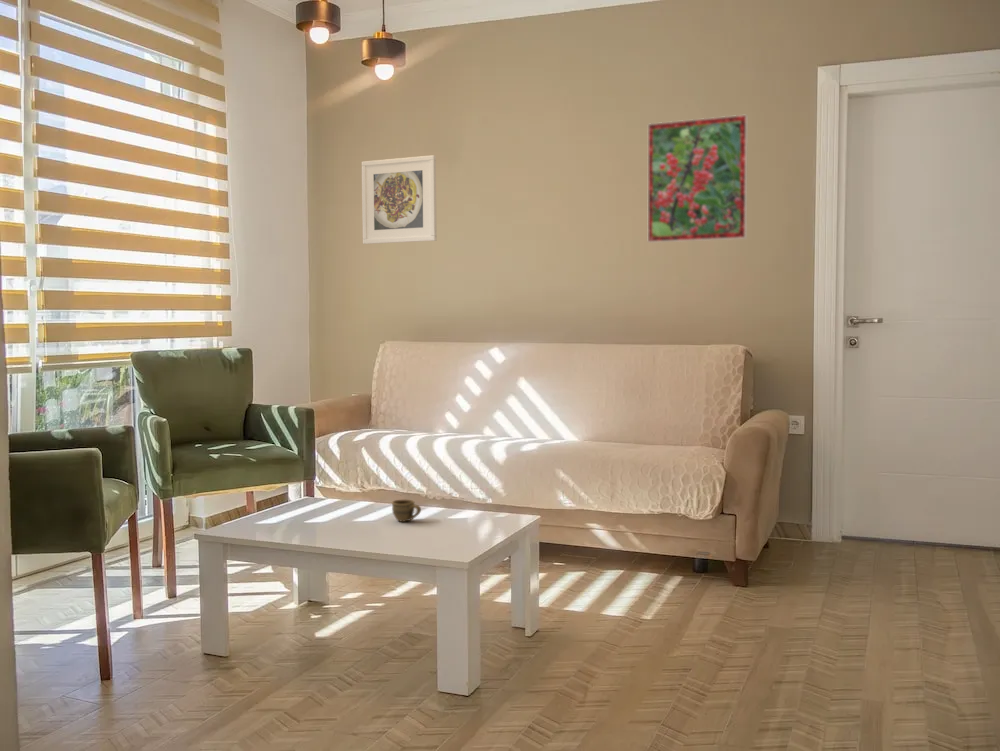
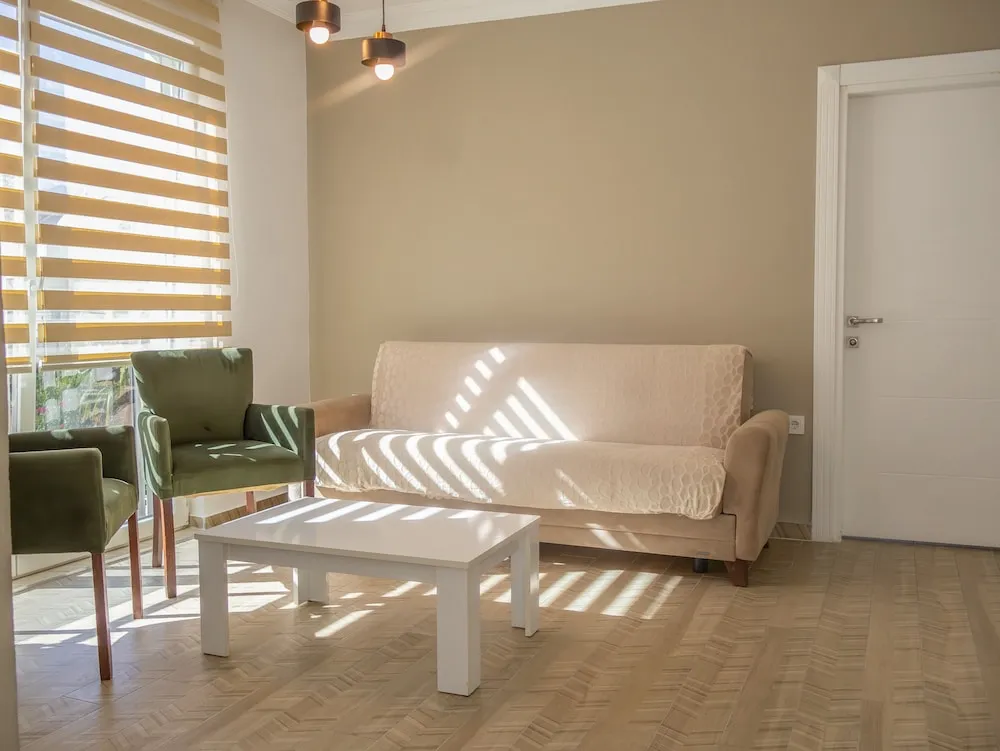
- cup [391,499,422,523]
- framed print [647,113,749,244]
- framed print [361,154,438,245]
